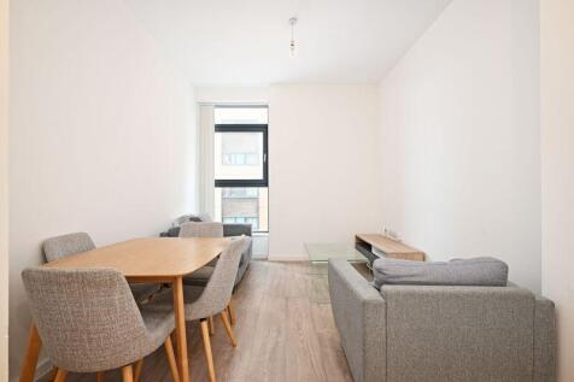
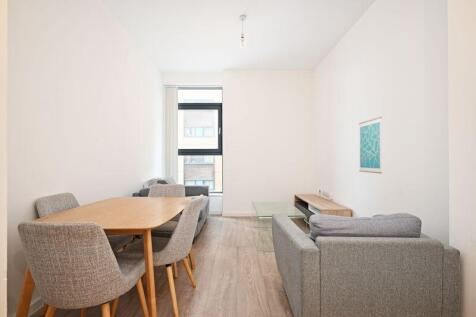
+ wall art [358,116,383,175]
